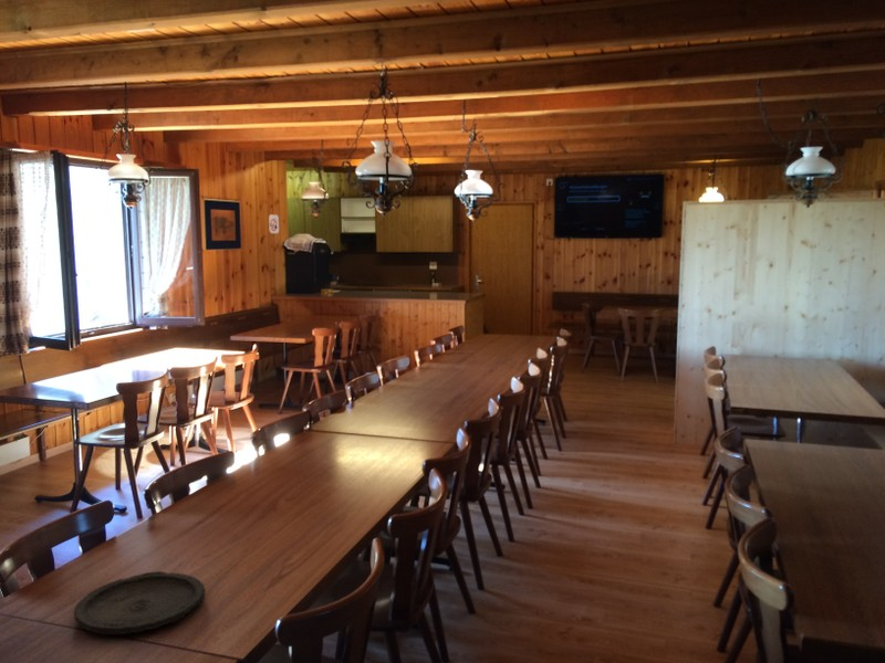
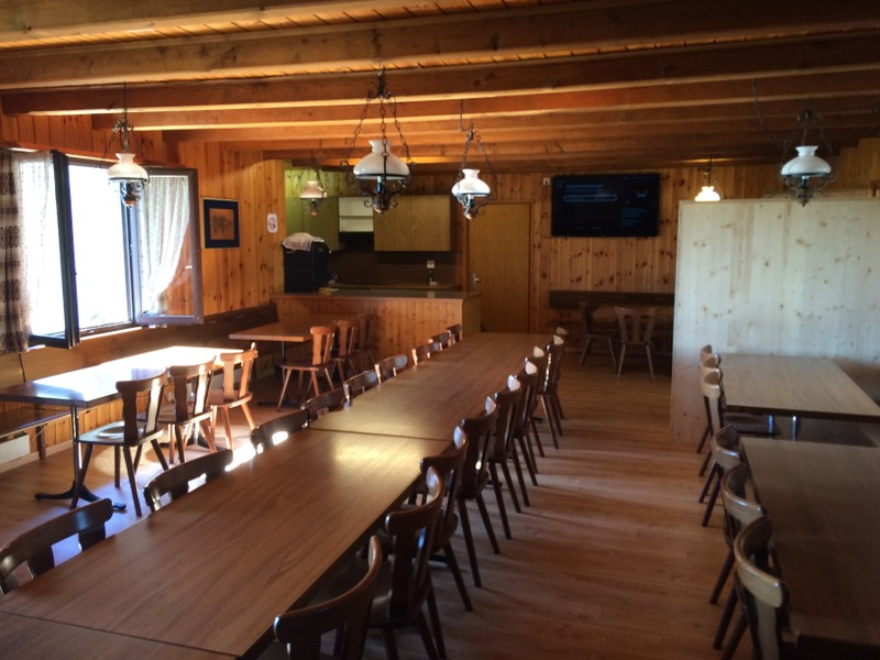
- plate [73,570,206,636]
